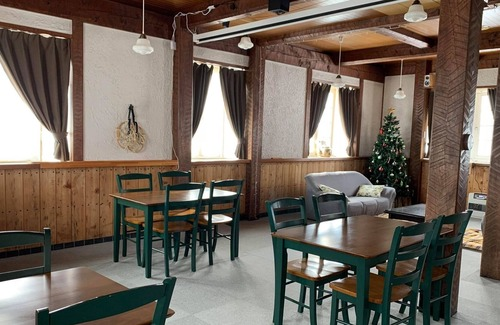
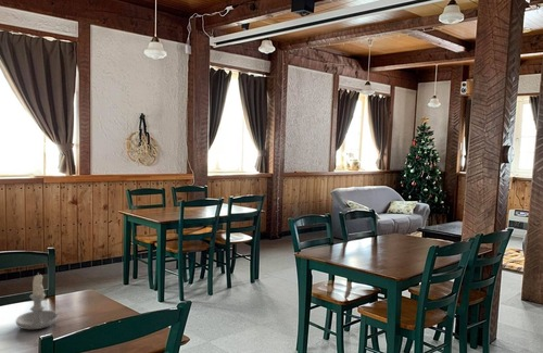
+ candle [15,272,60,330]
